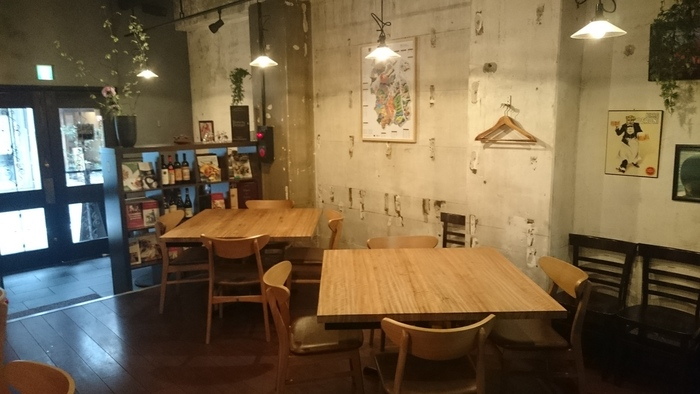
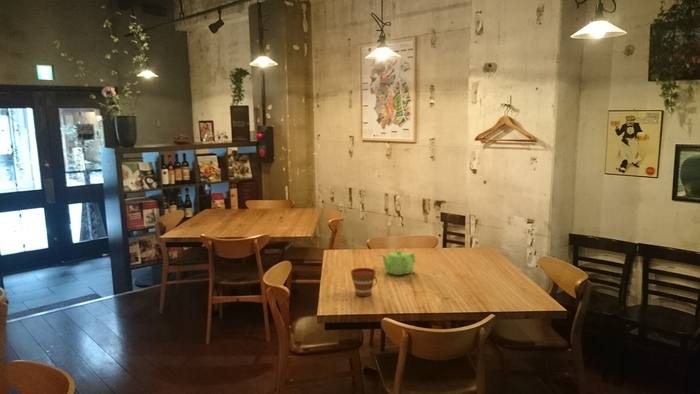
+ teapot [380,249,416,276]
+ cup [350,267,378,297]
